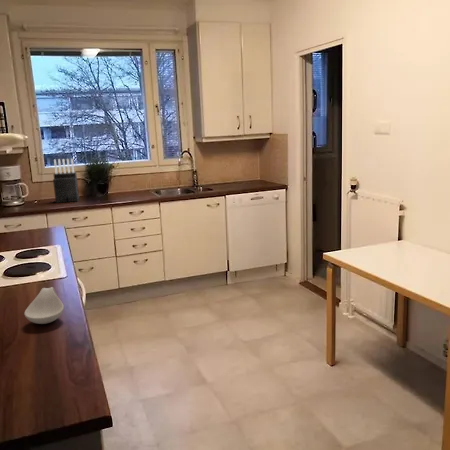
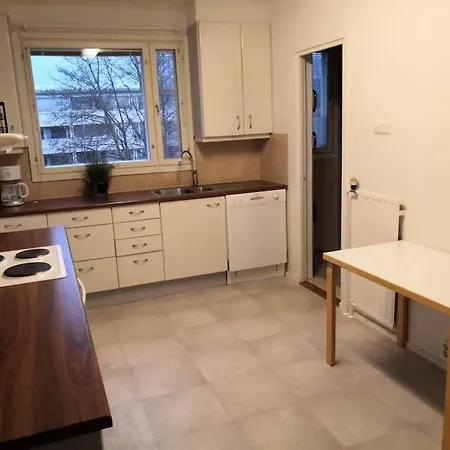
- knife block [52,158,80,204]
- spoon rest [23,286,65,325]
